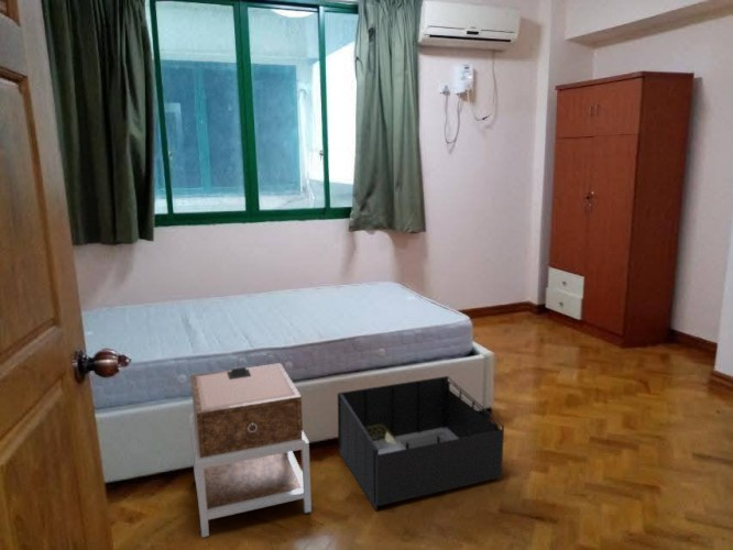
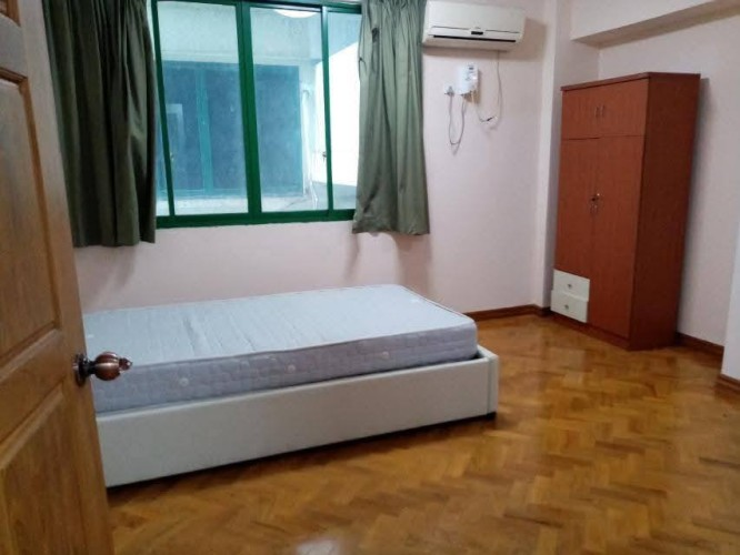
- nightstand [188,362,313,539]
- storage bin [337,375,505,513]
